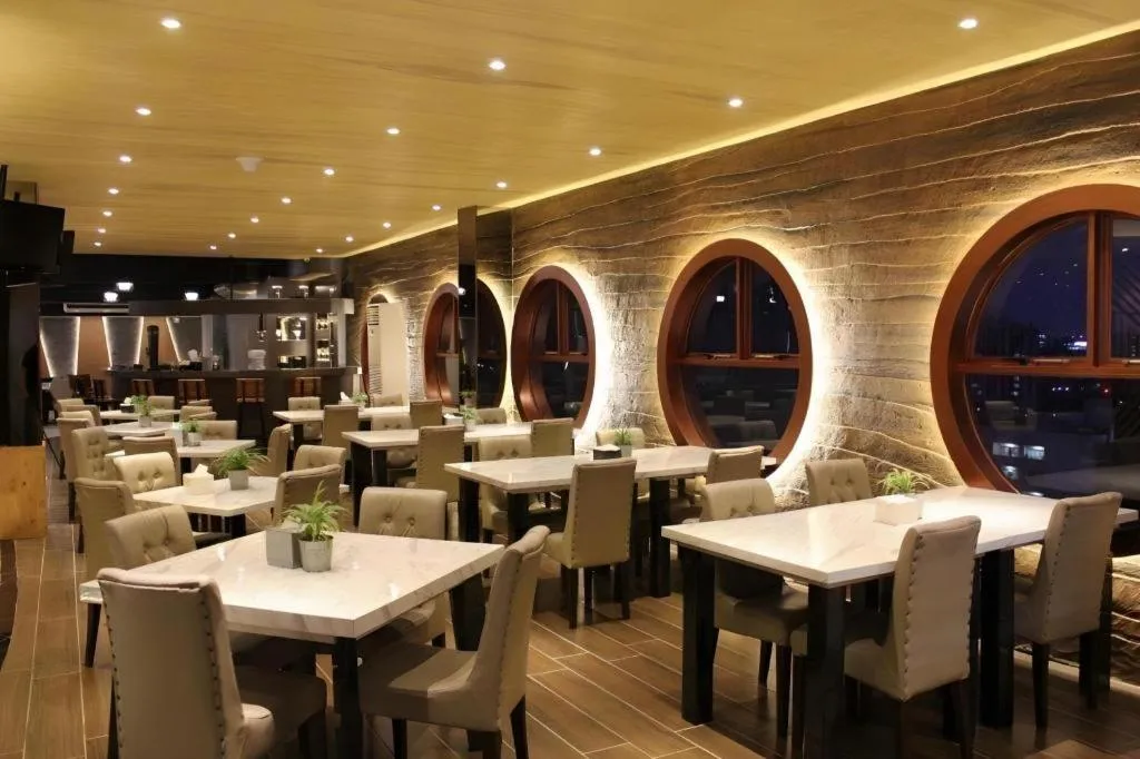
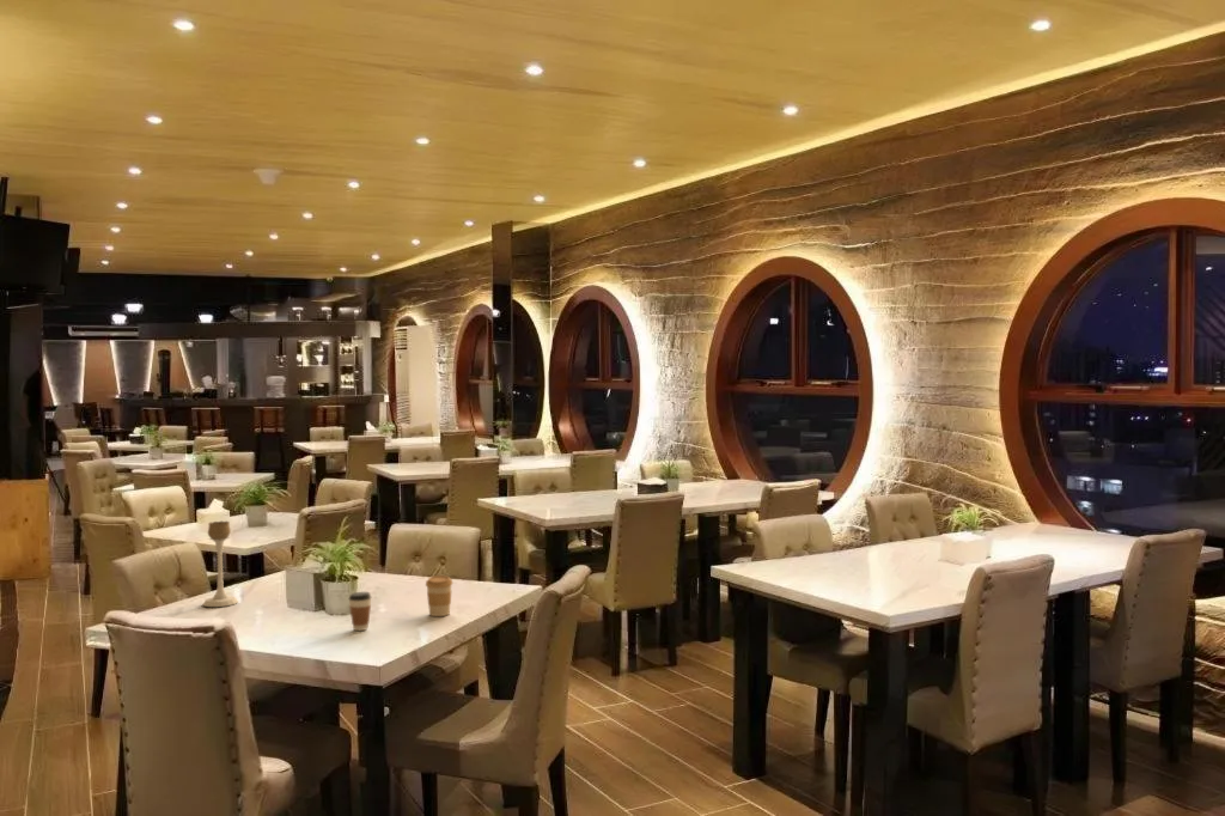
+ coffee cup [425,574,453,617]
+ candle holder [201,520,239,608]
+ coffee cup [348,591,372,632]
